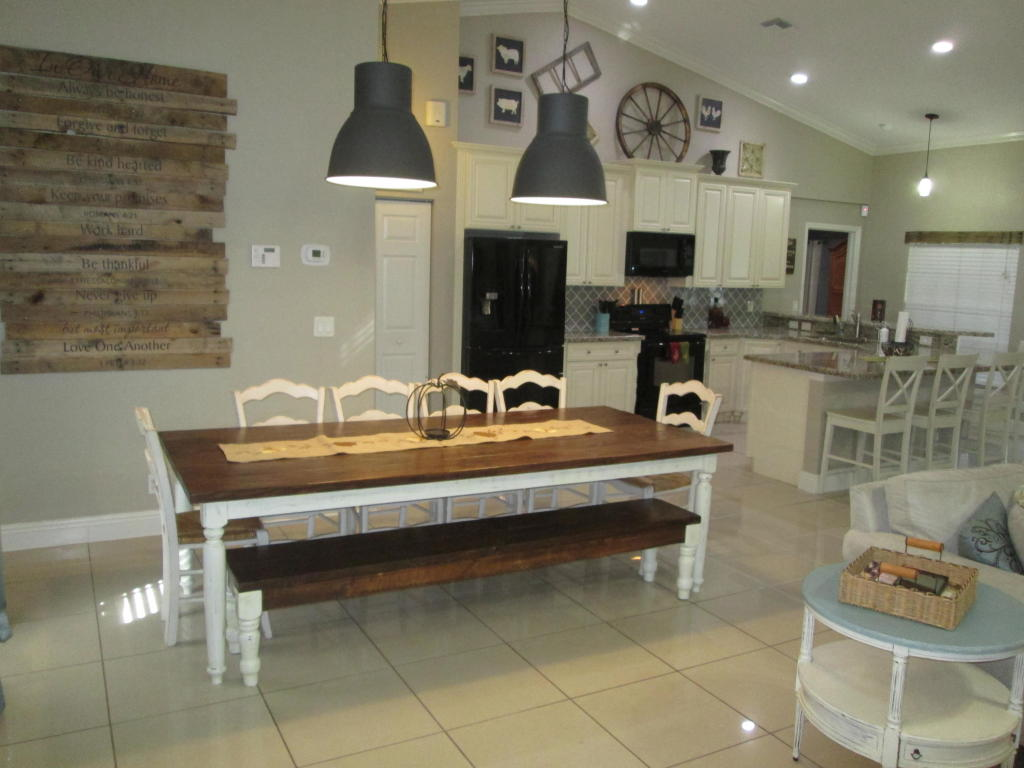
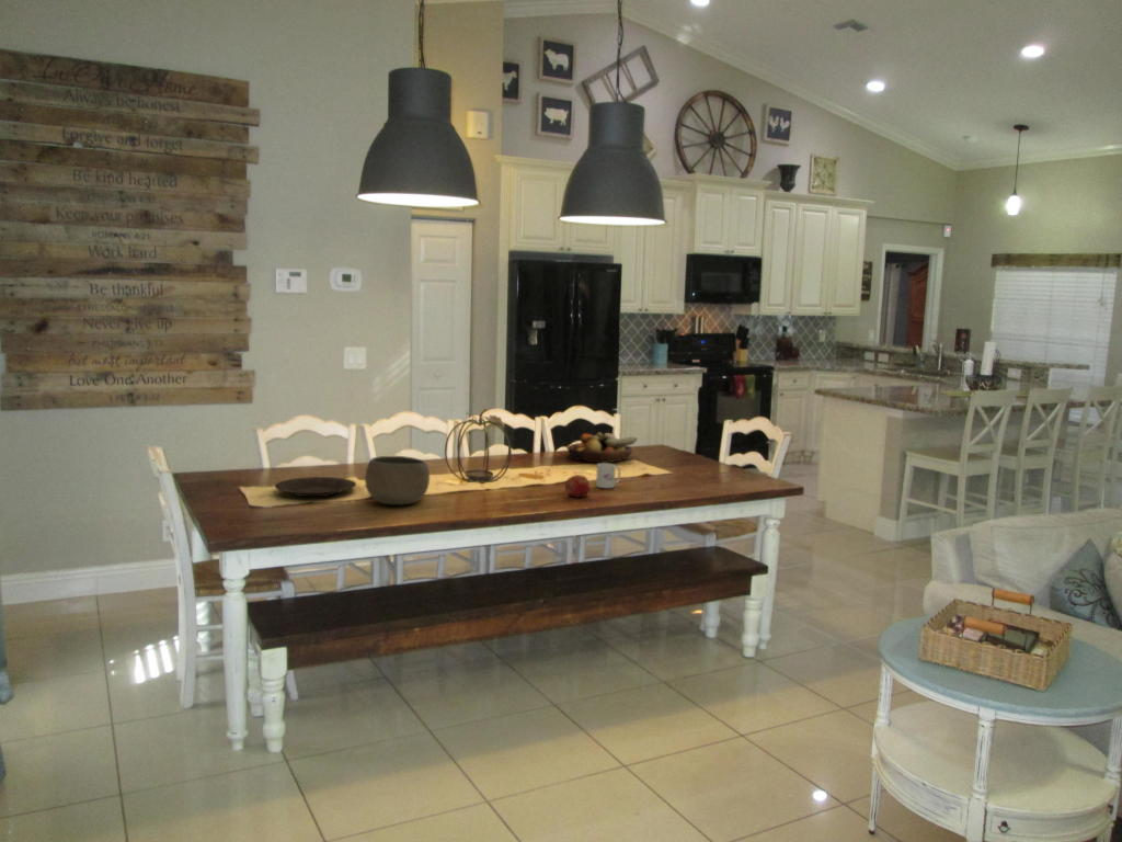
+ apple [564,474,591,499]
+ mug [595,463,621,489]
+ plate [274,476,357,498]
+ fruit bowl [565,431,639,464]
+ bowl [364,455,431,505]
